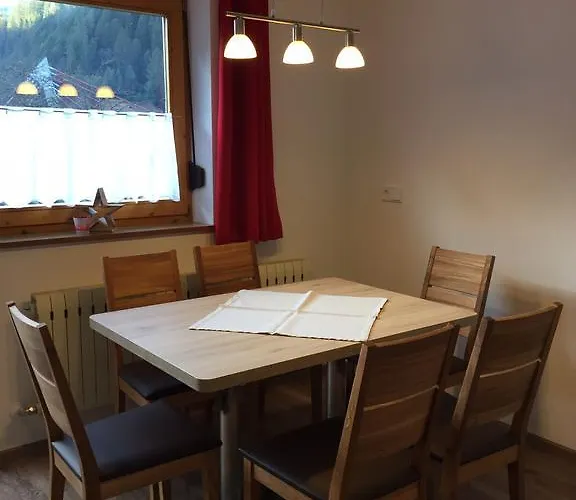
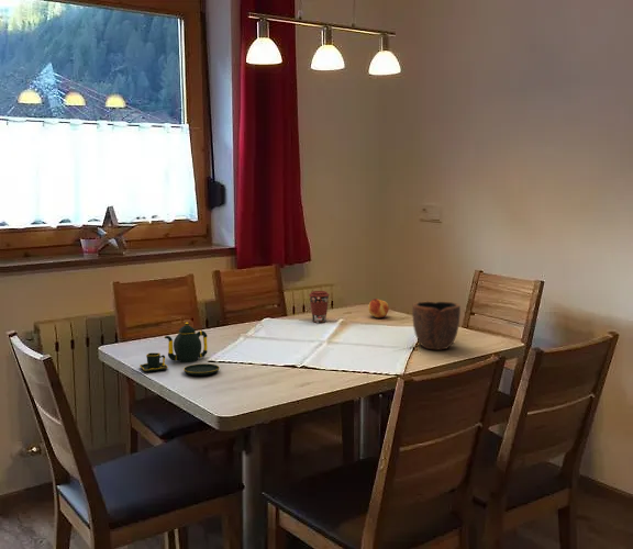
+ teapot [138,322,220,377]
+ bowl [411,300,462,350]
+ coffee cup [308,290,331,324]
+ fruit [367,298,390,320]
